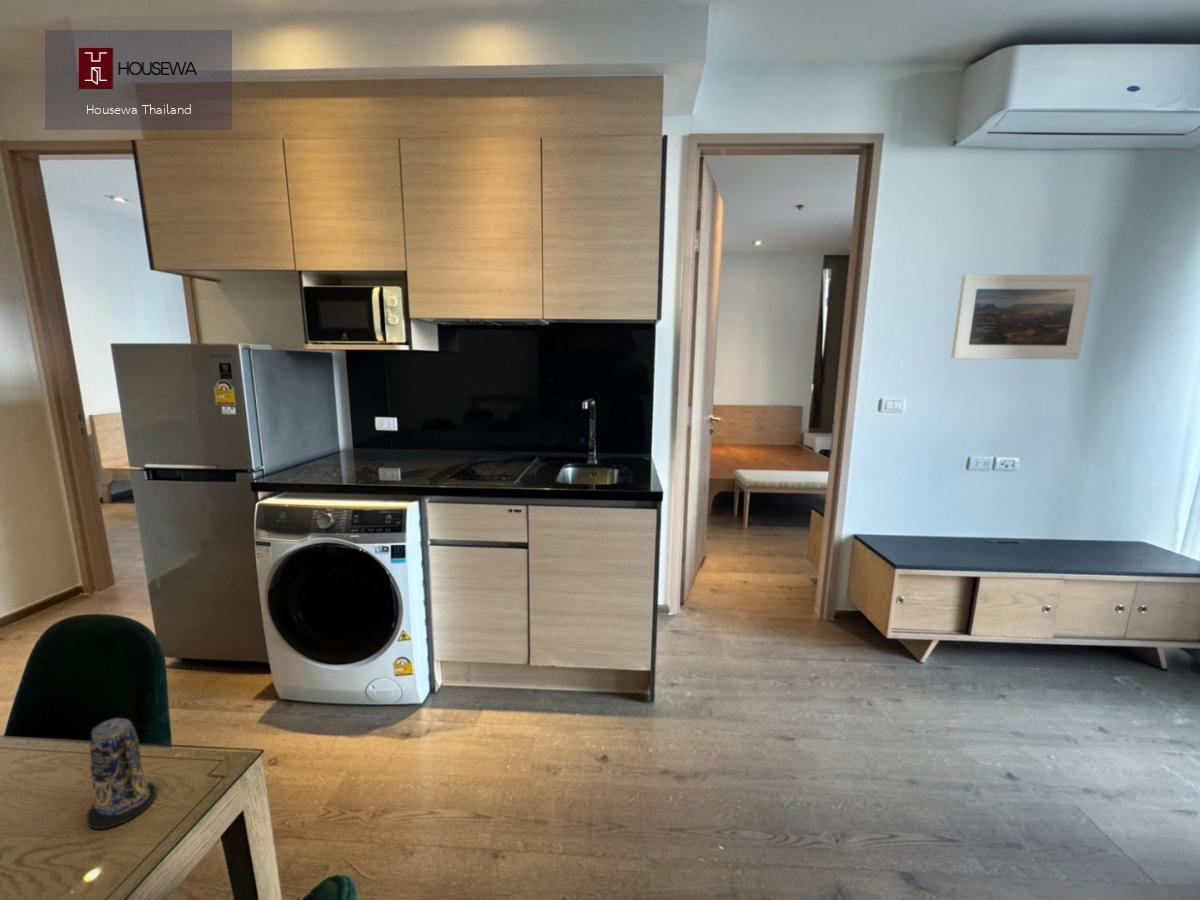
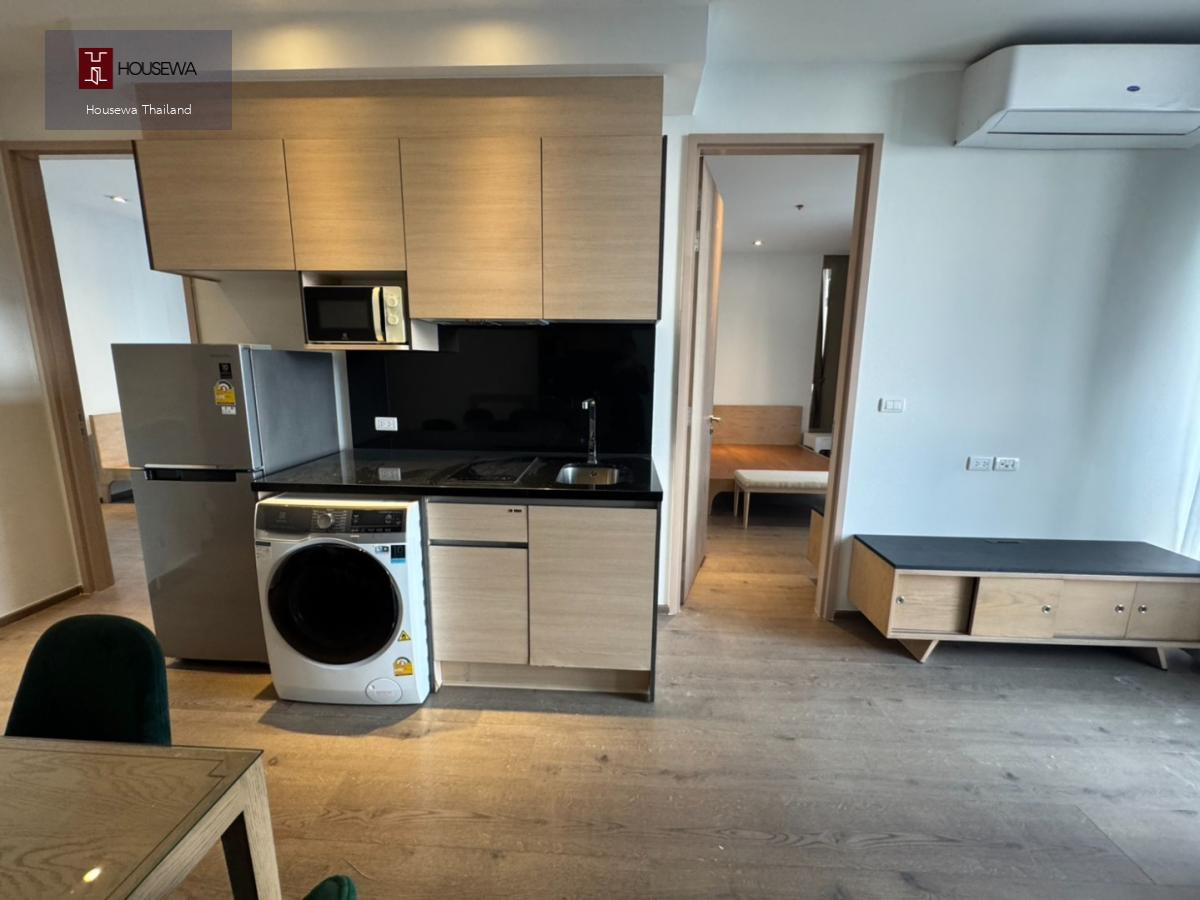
- candle [86,717,156,830]
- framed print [950,274,1095,361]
